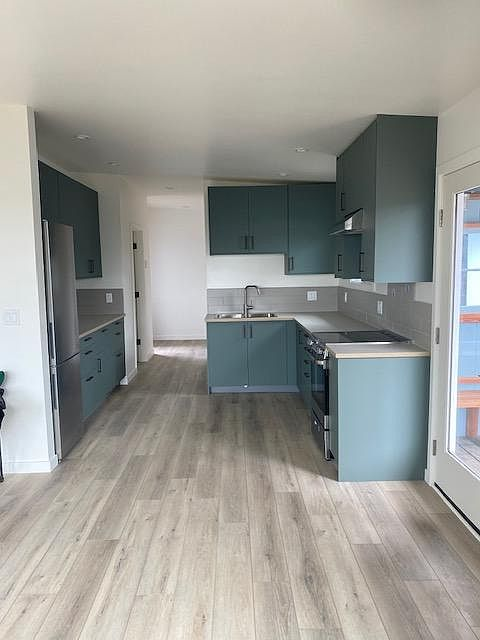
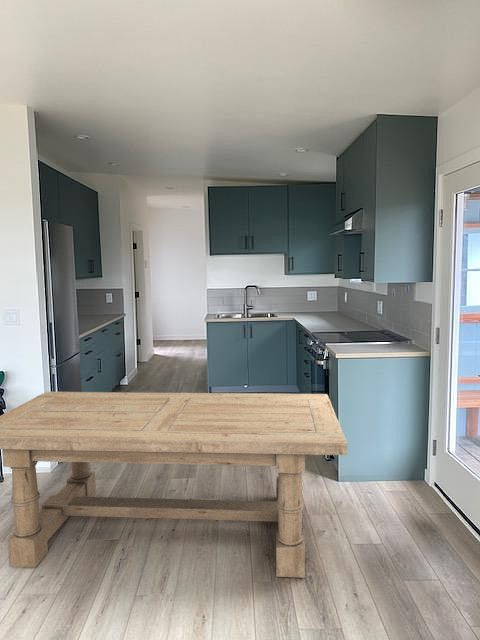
+ dining table [0,391,348,579]
